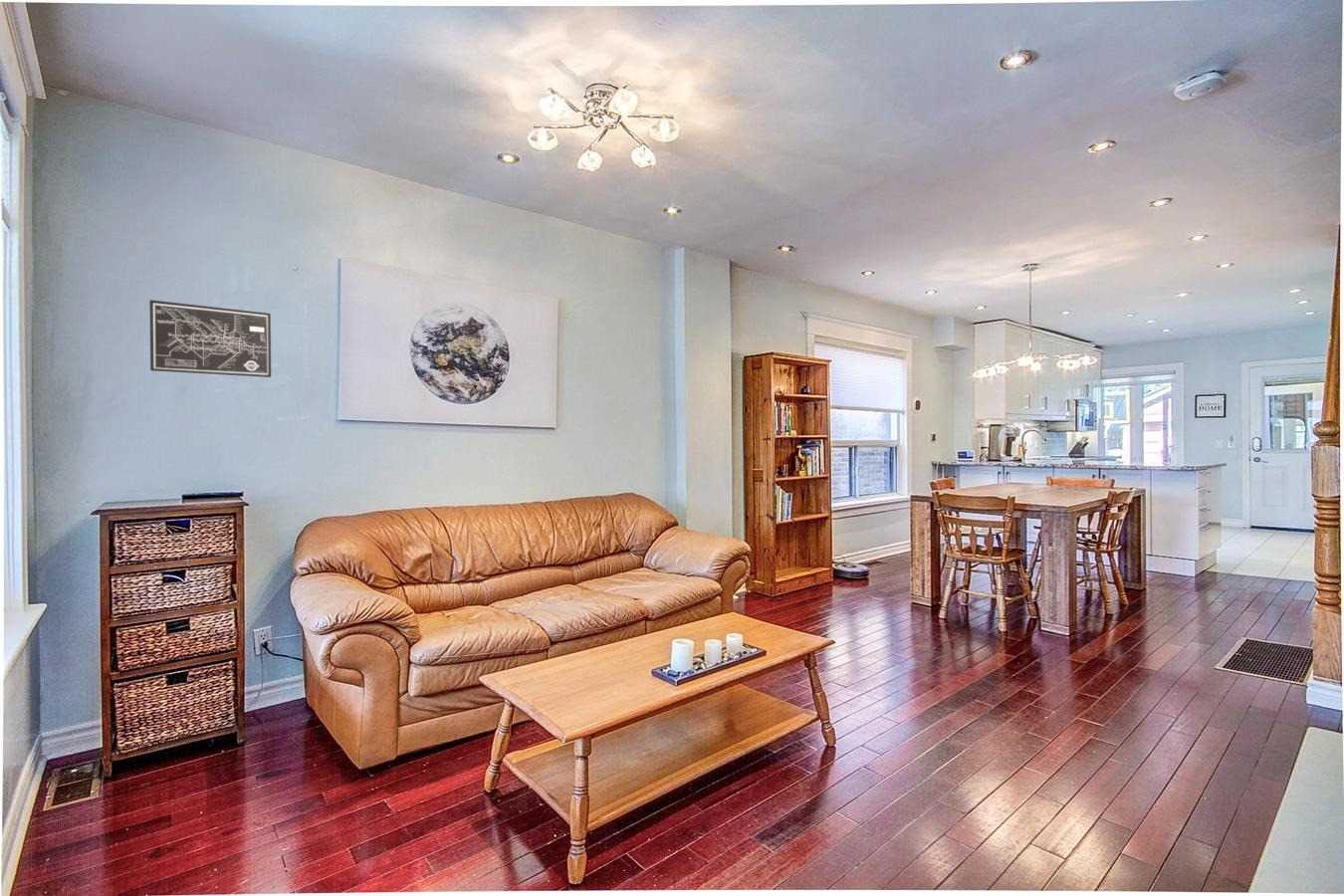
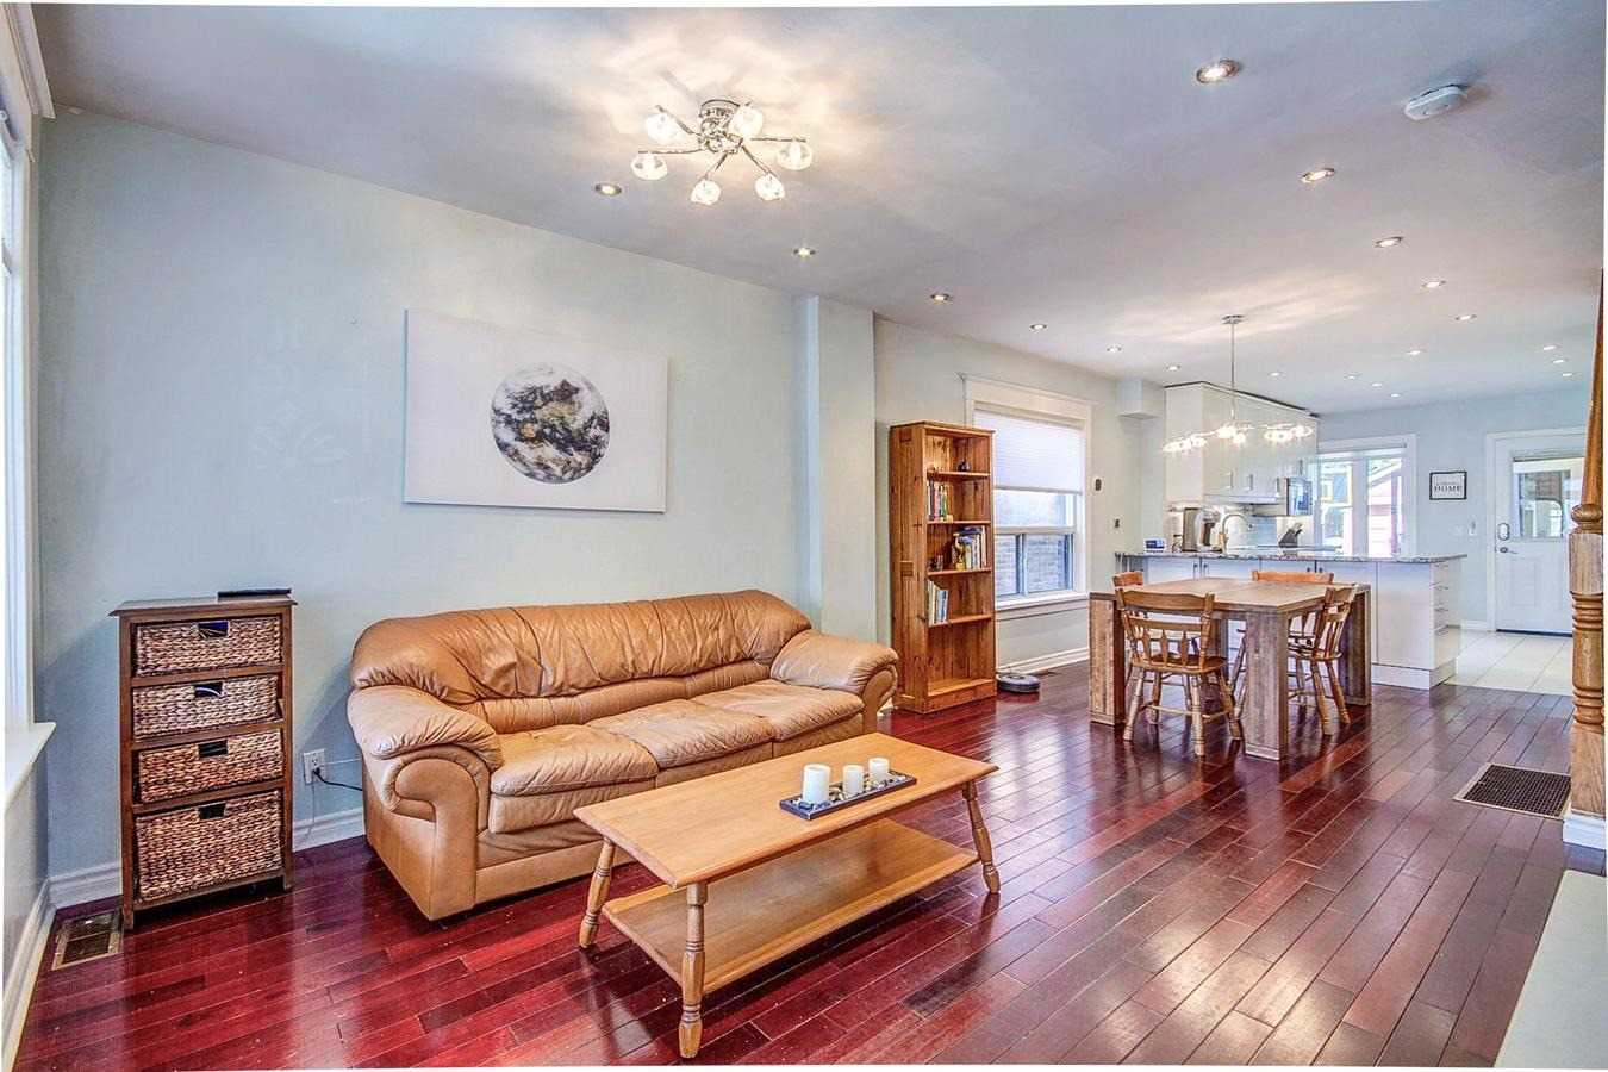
- wall art [148,299,272,378]
